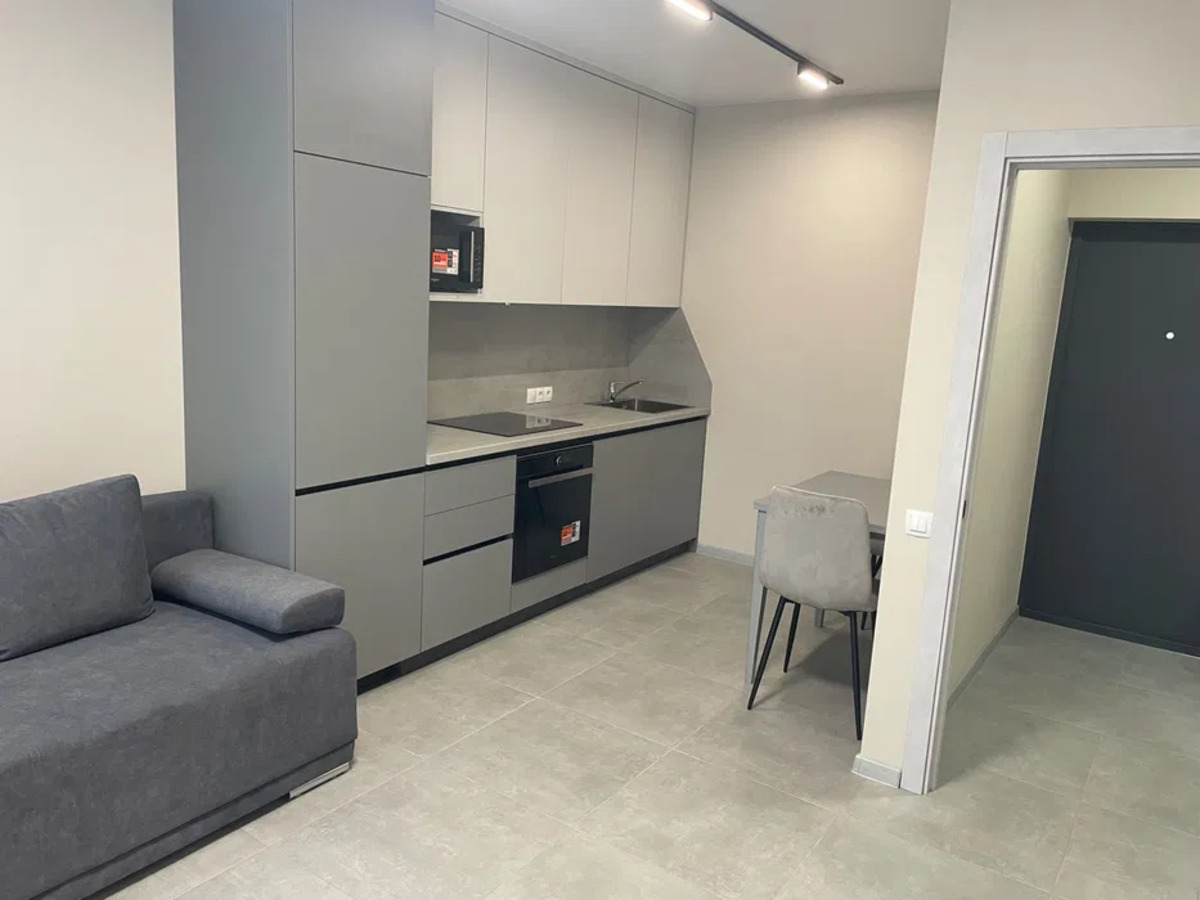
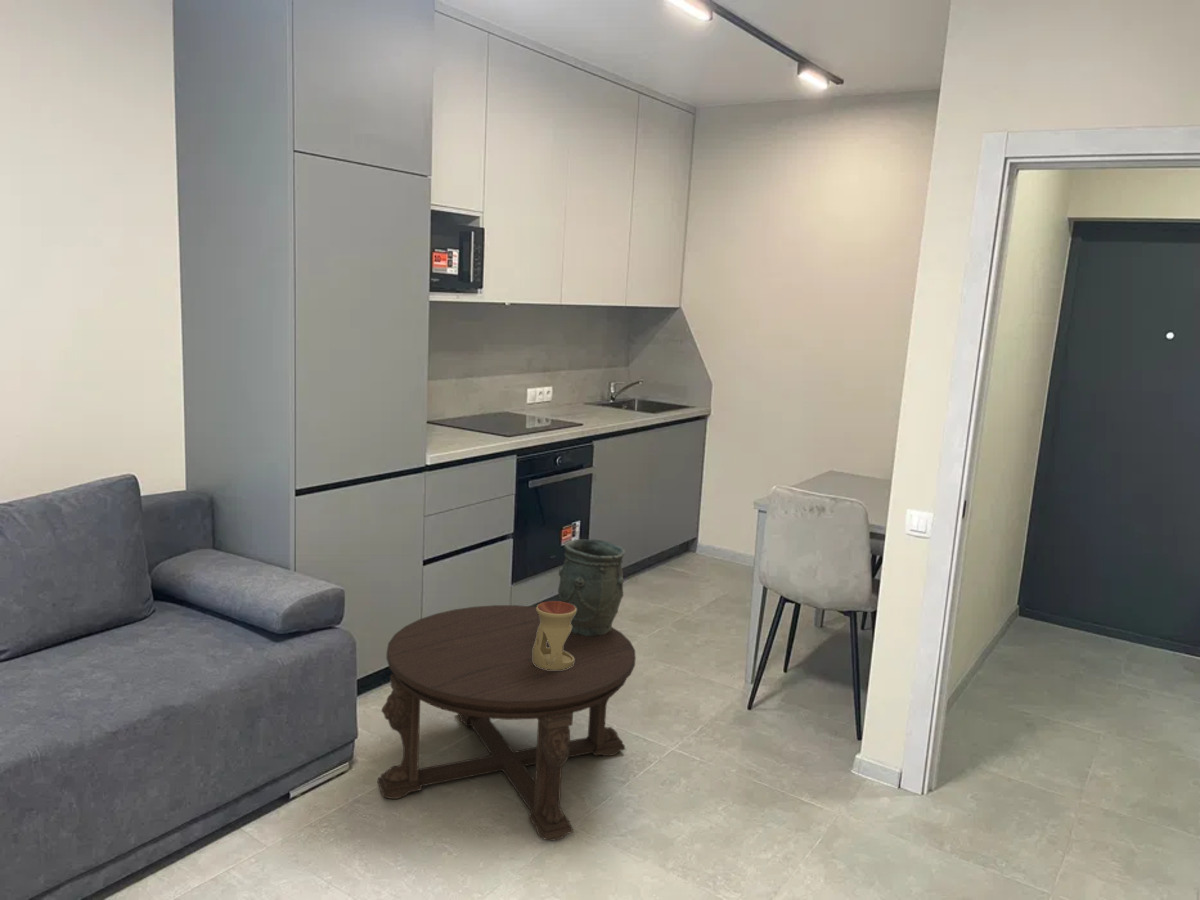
+ oil burner [533,600,577,670]
+ coffee table [376,604,636,842]
+ vase [557,538,626,636]
